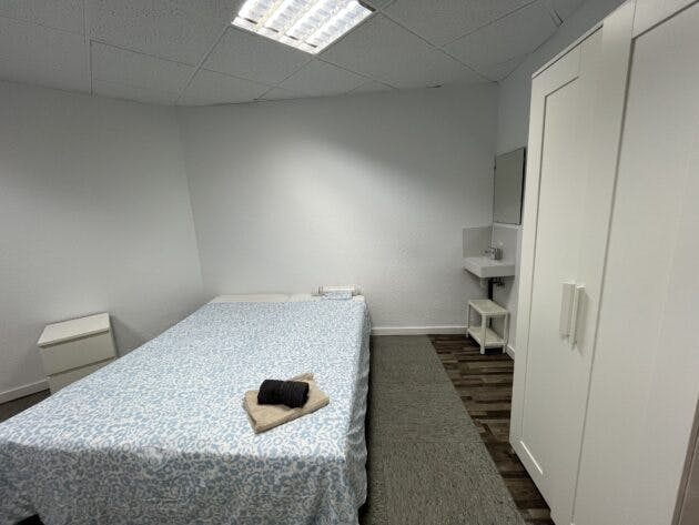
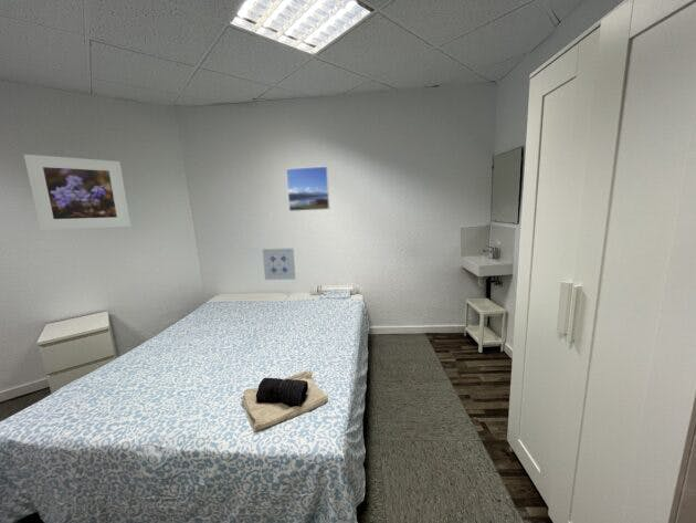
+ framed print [23,154,131,231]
+ wall art [261,247,296,281]
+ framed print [285,165,330,212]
